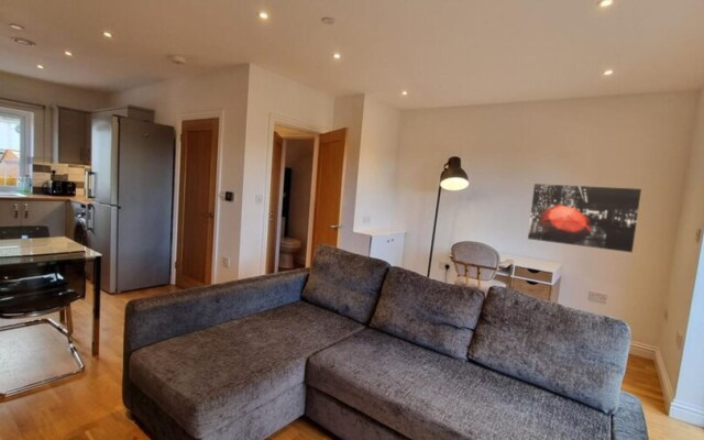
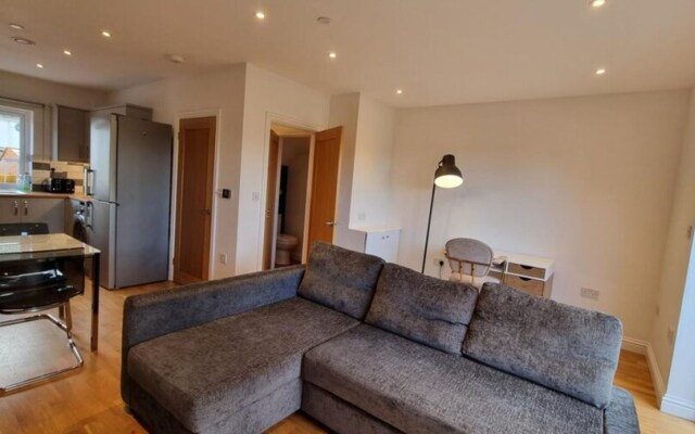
- wall art [527,183,642,253]
